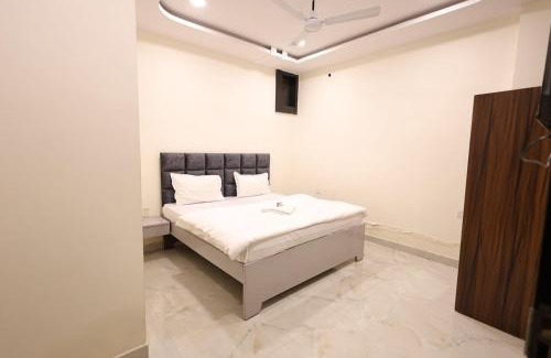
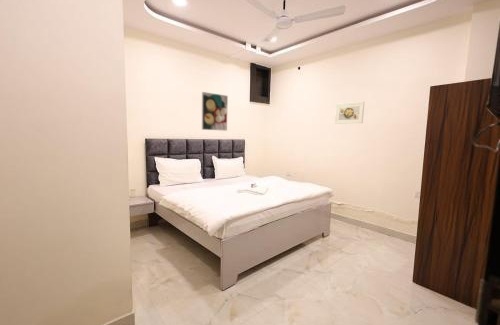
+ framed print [334,101,365,125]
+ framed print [201,91,229,132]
